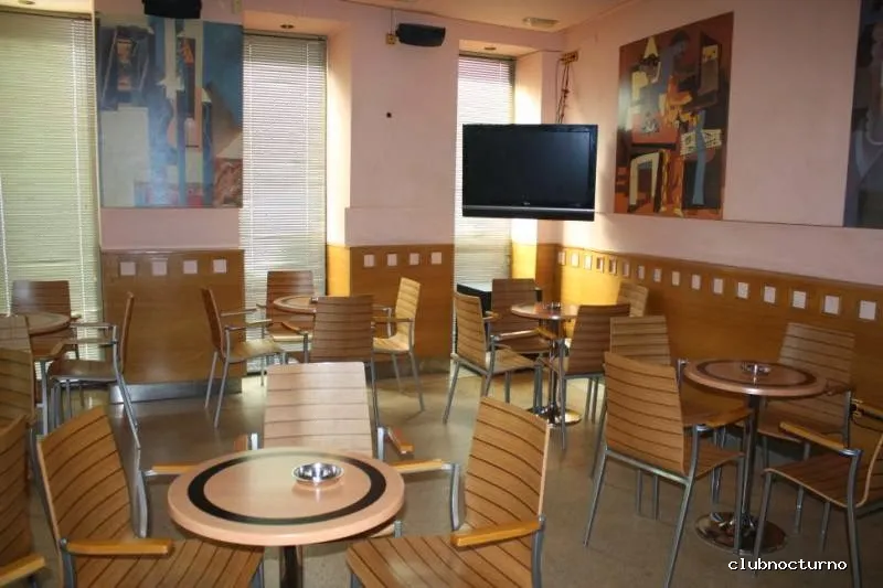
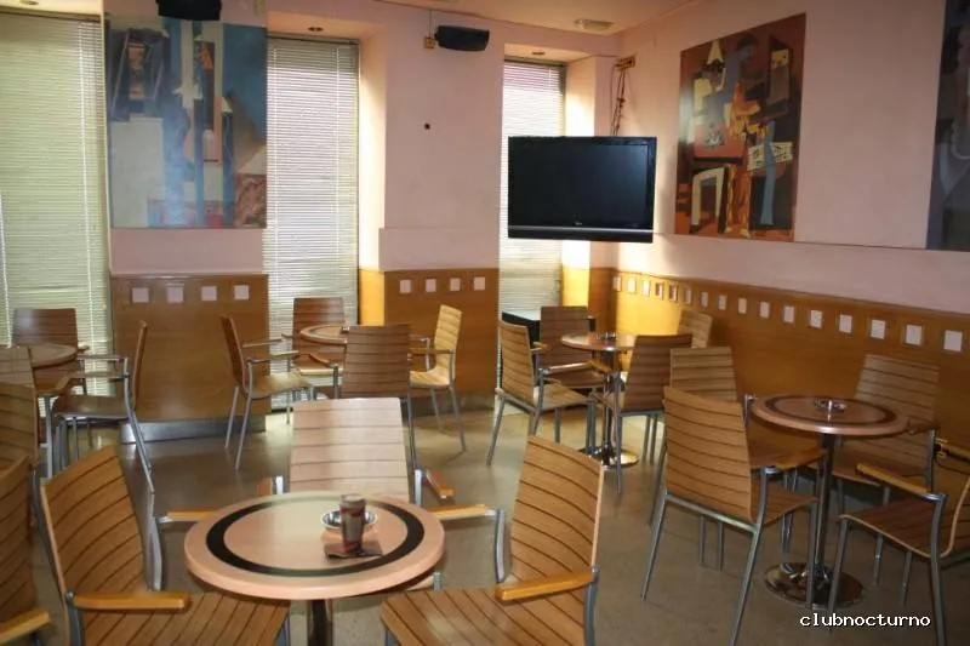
+ coffee cup [323,492,384,560]
